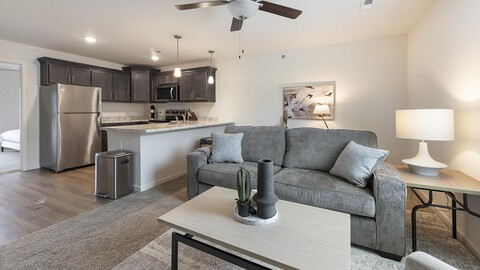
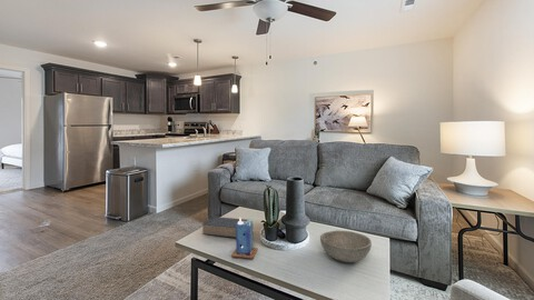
+ book [201,216,247,239]
+ bowl [319,229,373,263]
+ candle [230,217,259,260]
